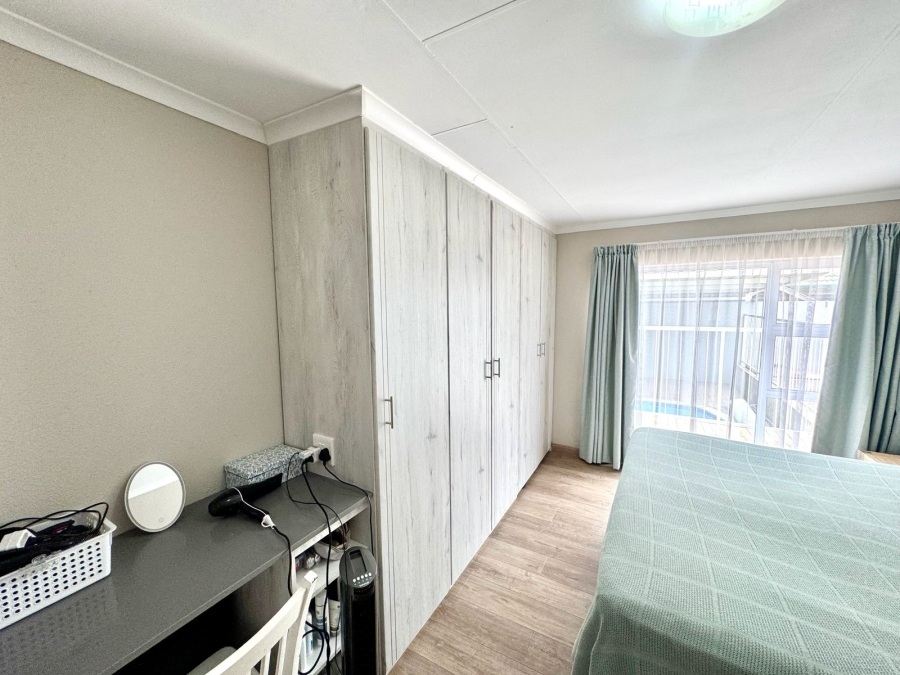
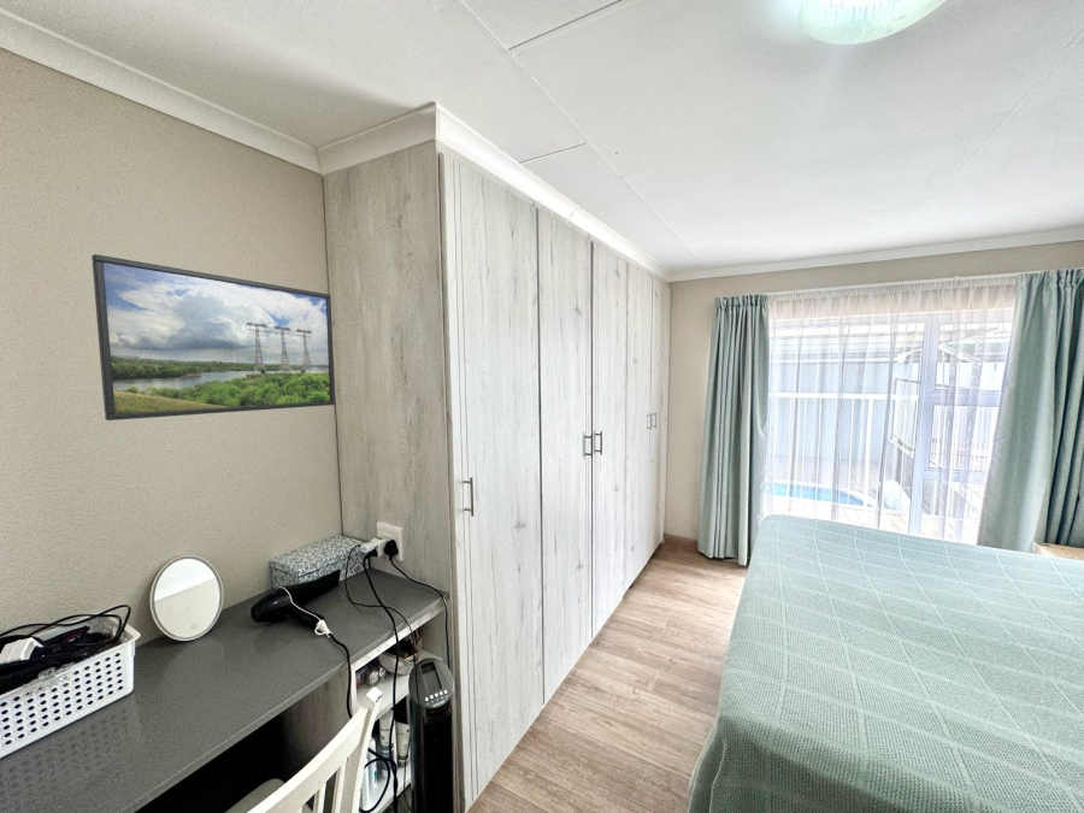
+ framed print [90,253,336,422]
